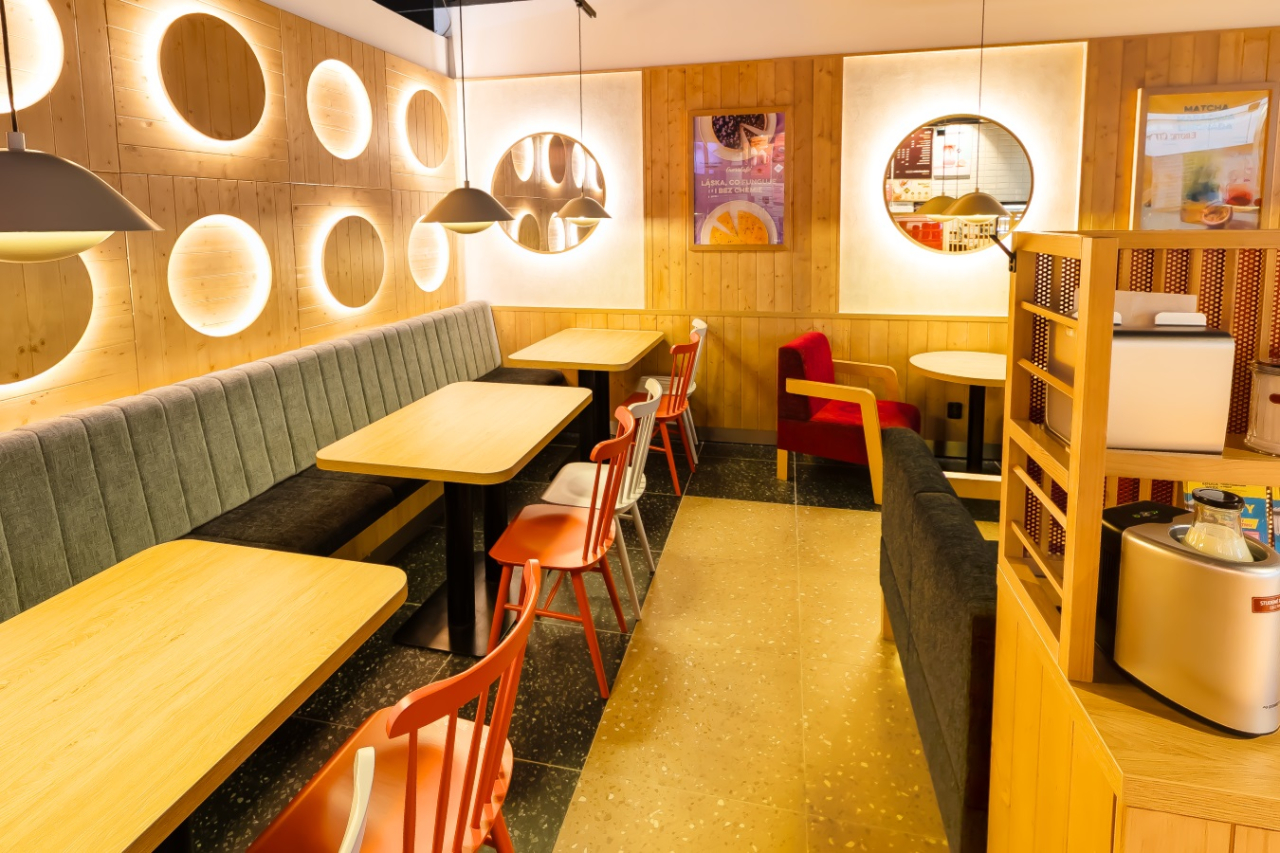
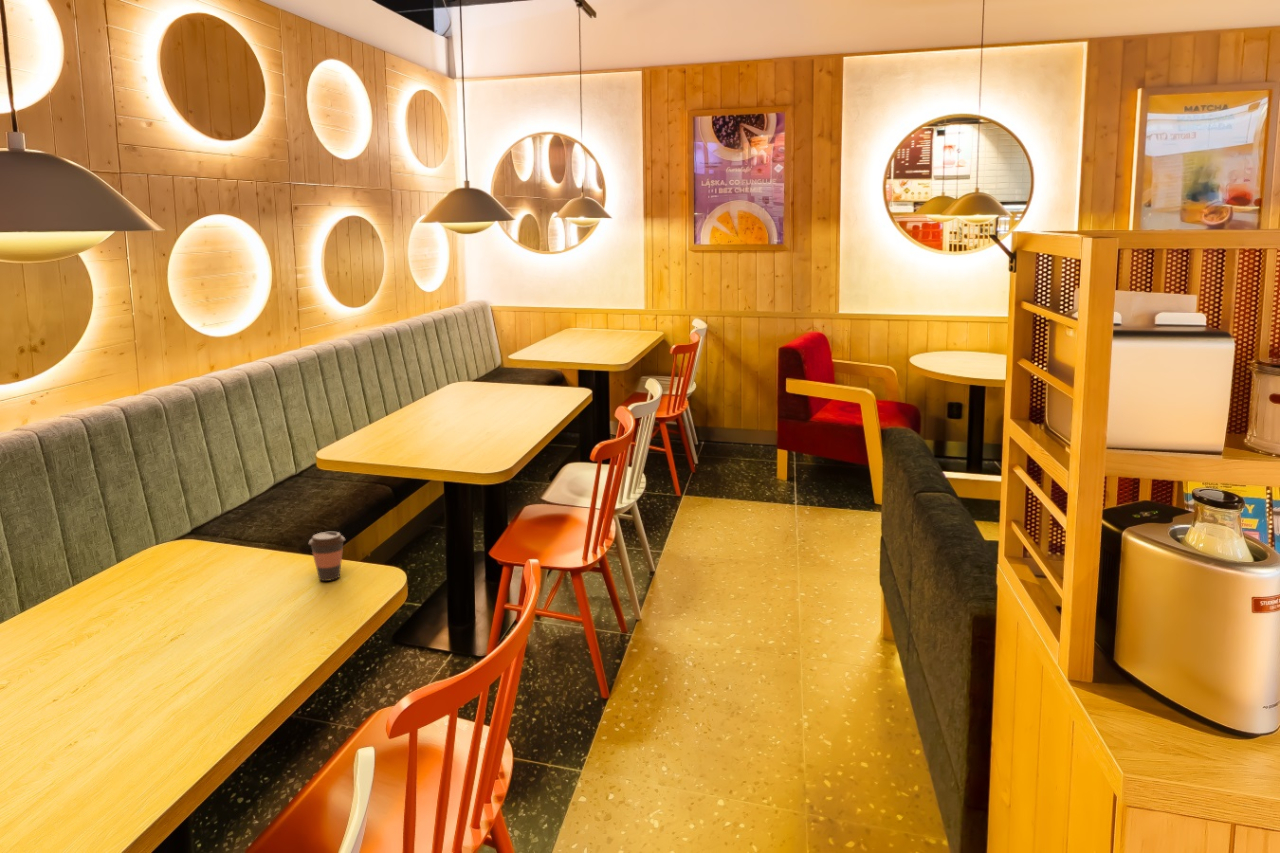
+ coffee cup [308,531,346,582]
